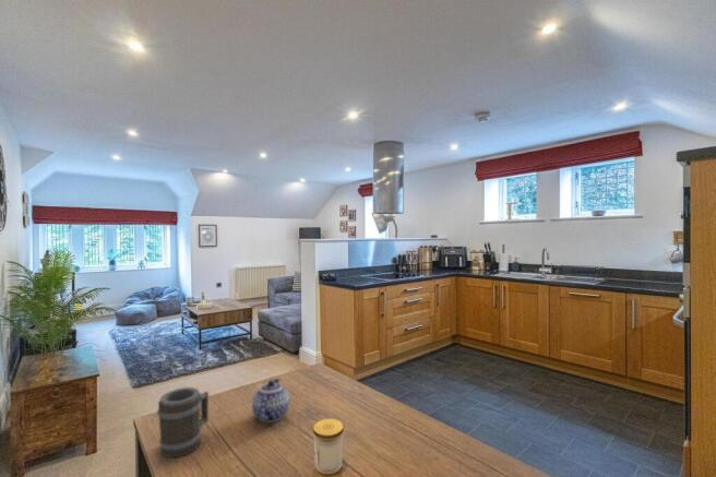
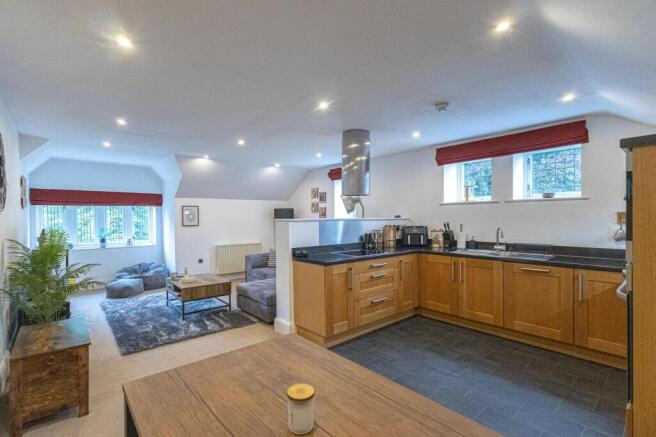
- teapot [251,378,290,424]
- barrel [156,386,210,458]
